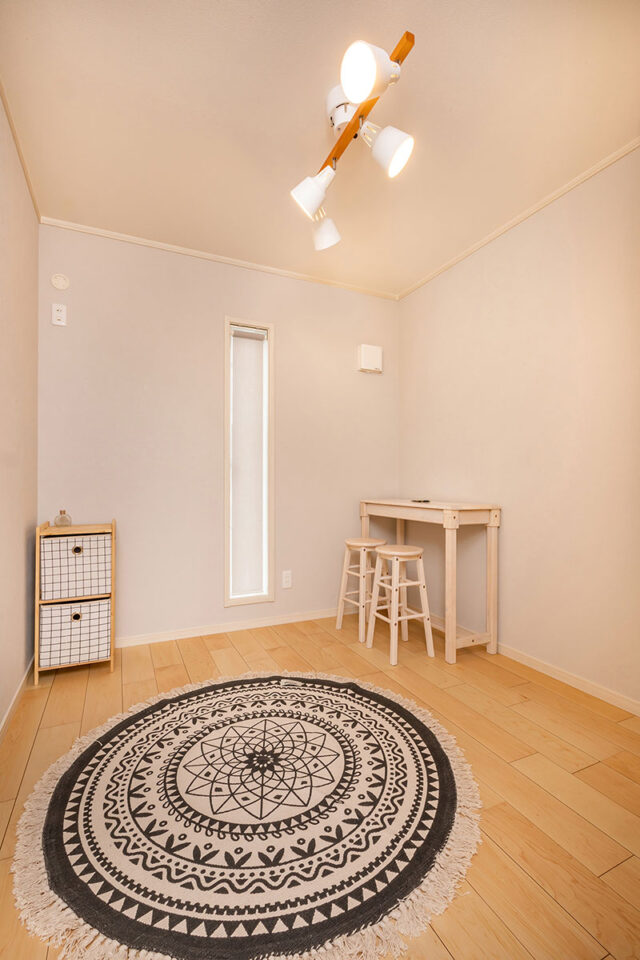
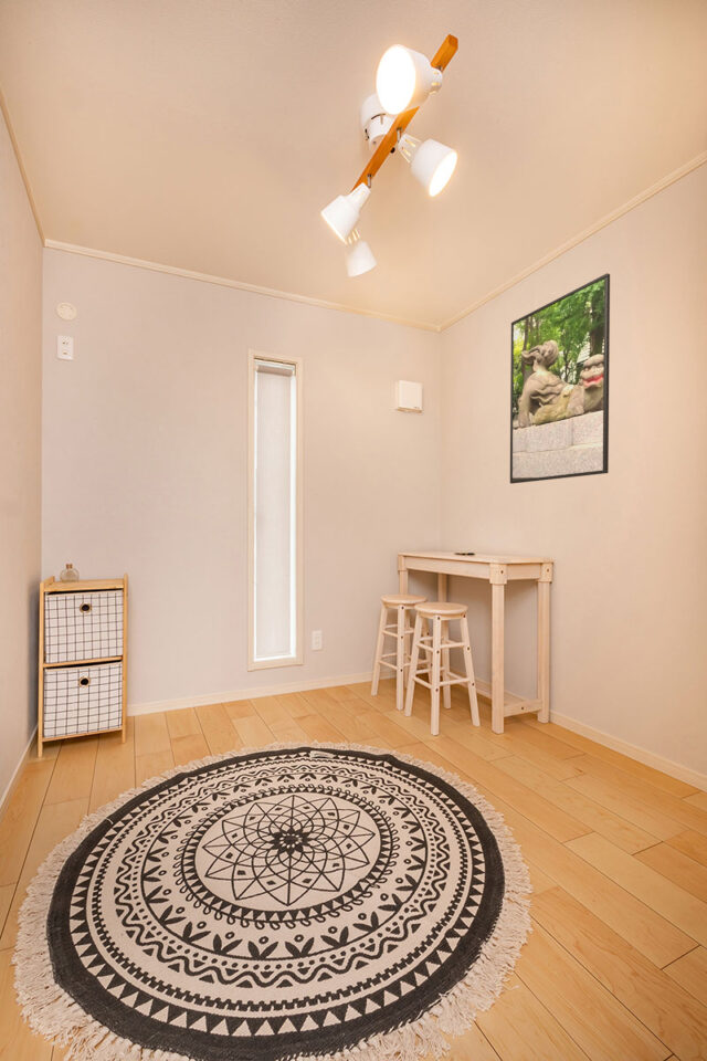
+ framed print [509,272,611,485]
